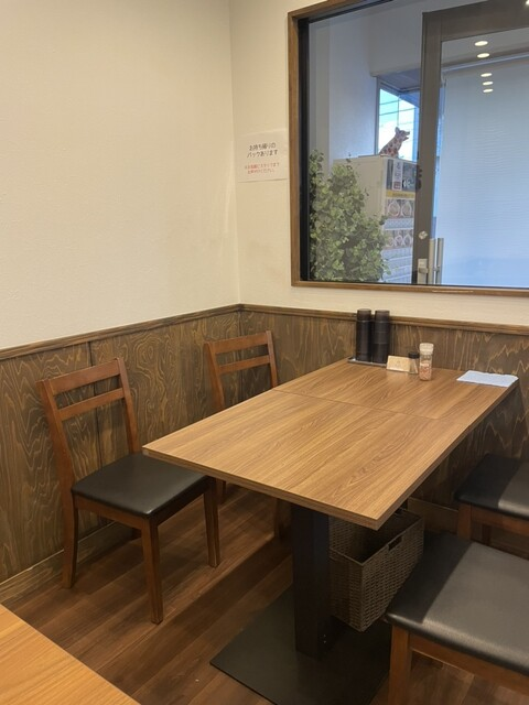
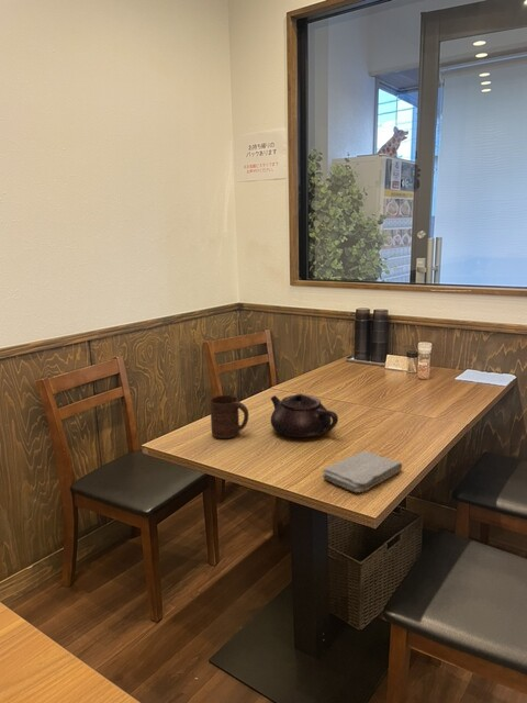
+ washcloth [322,449,403,493]
+ teapot [270,393,339,438]
+ cup [209,394,249,439]
